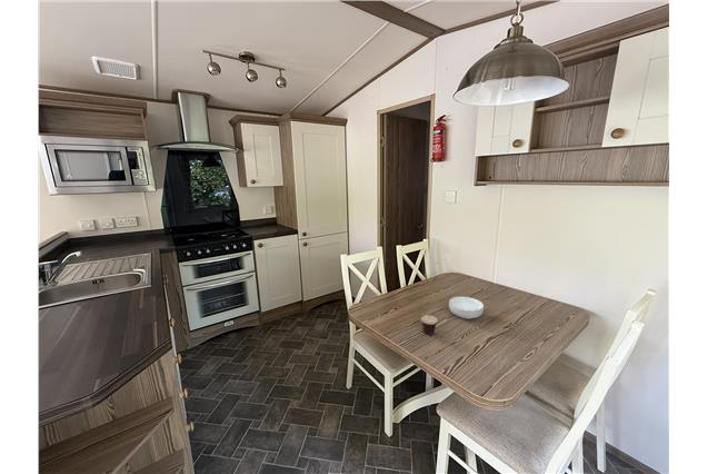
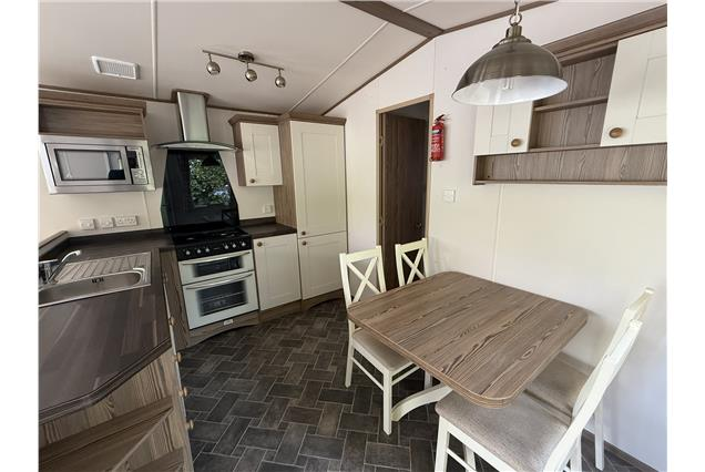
- cereal bowl [448,296,485,320]
- cup [417,314,438,336]
